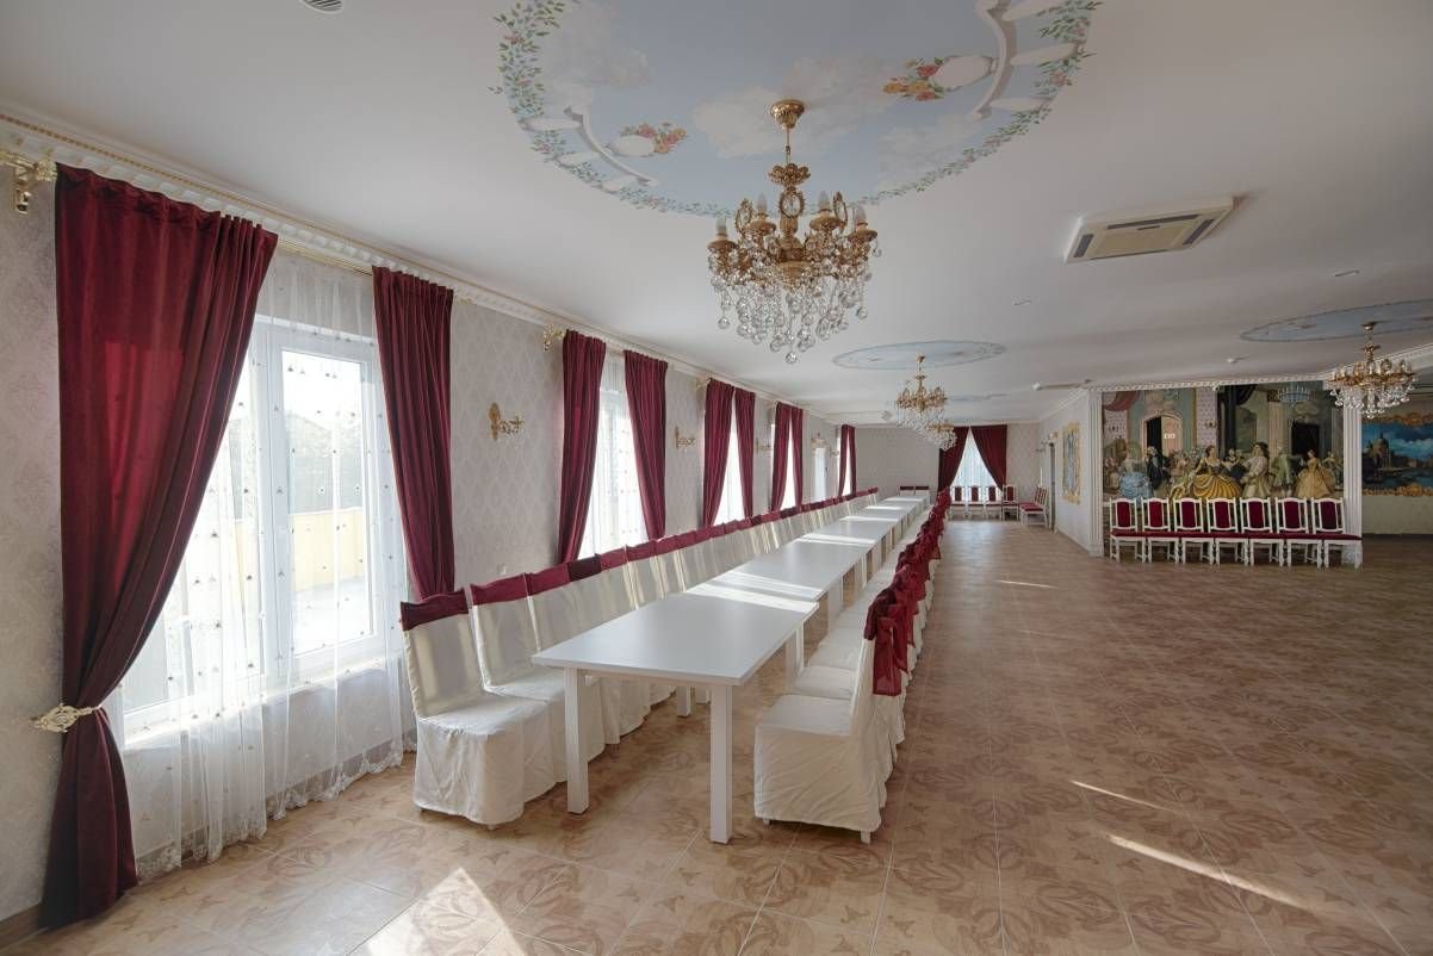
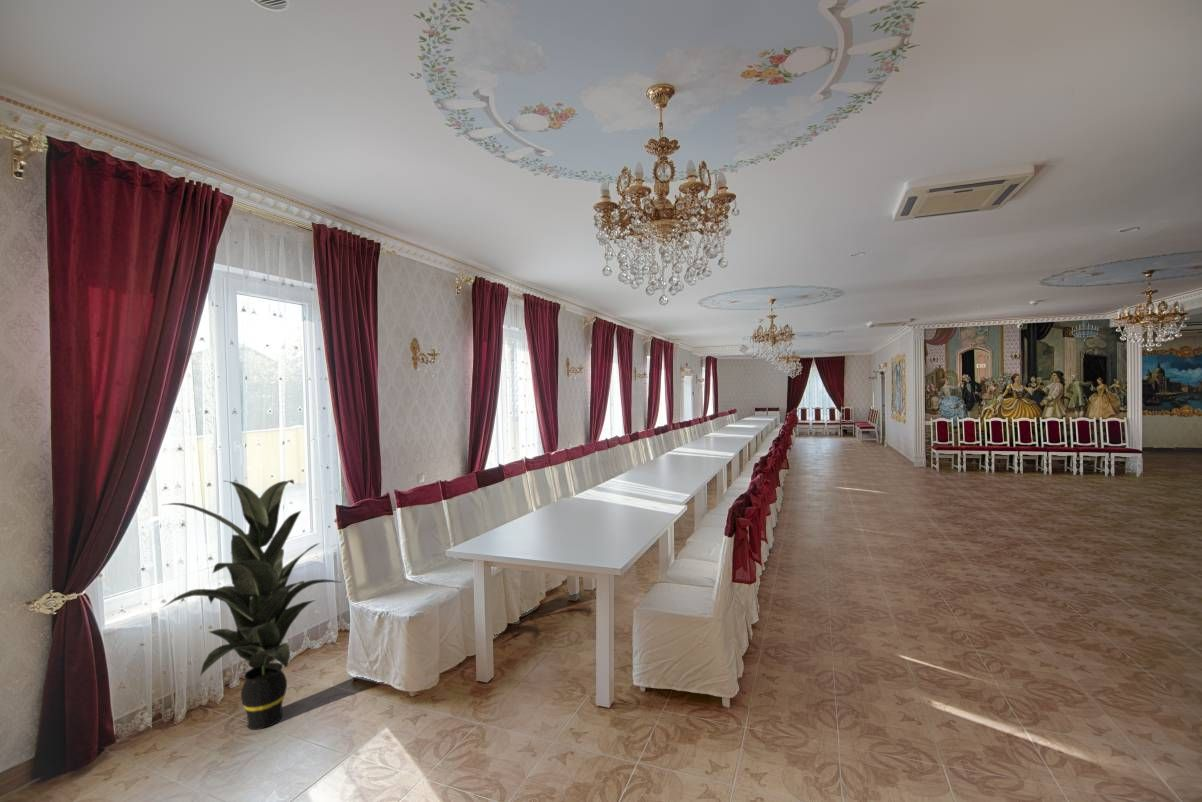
+ indoor plant [161,479,341,731]
